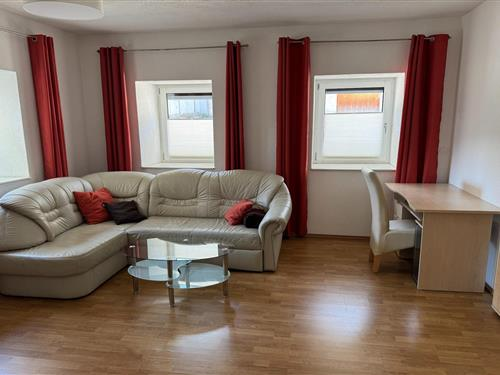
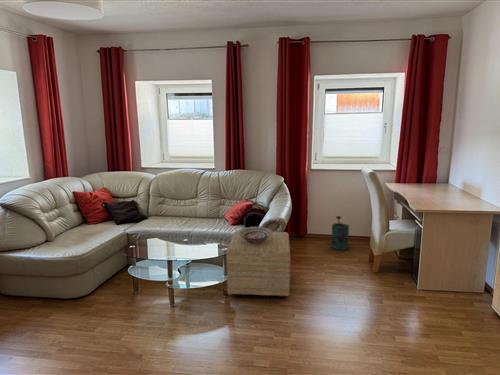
+ watering can [330,215,350,251]
+ decorative bowl [239,226,273,243]
+ ottoman [226,230,291,298]
